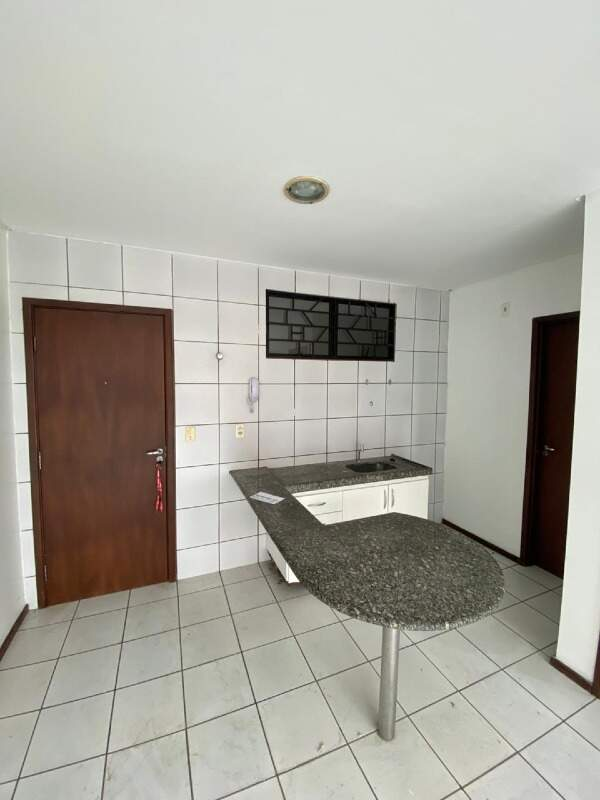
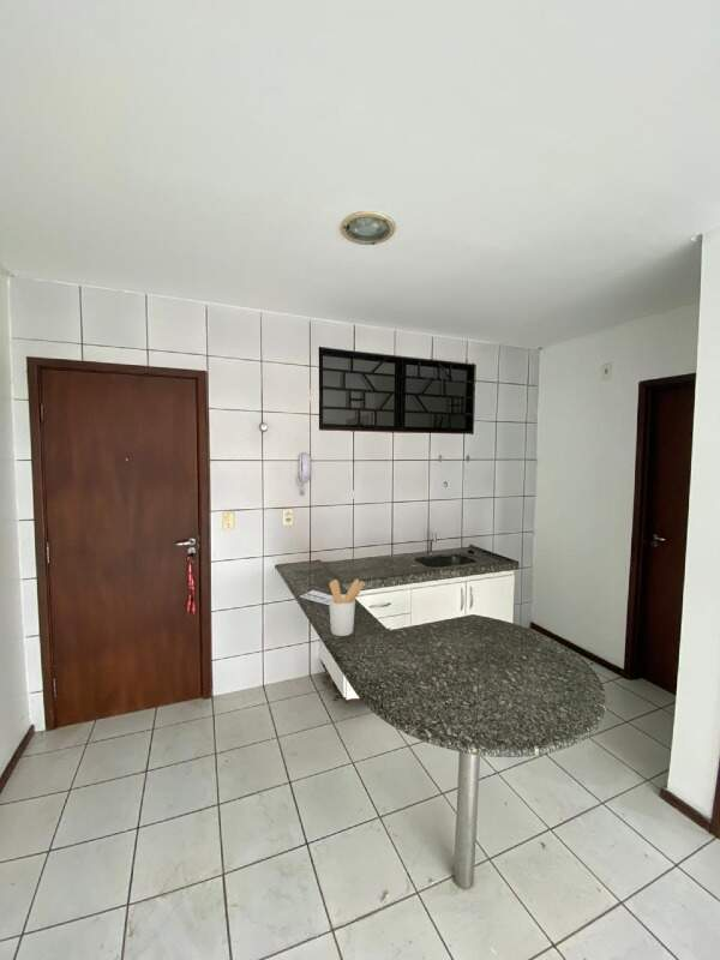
+ utensil holder [328,578,366,637]
